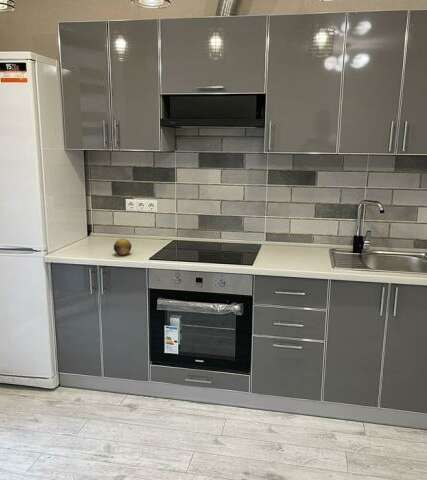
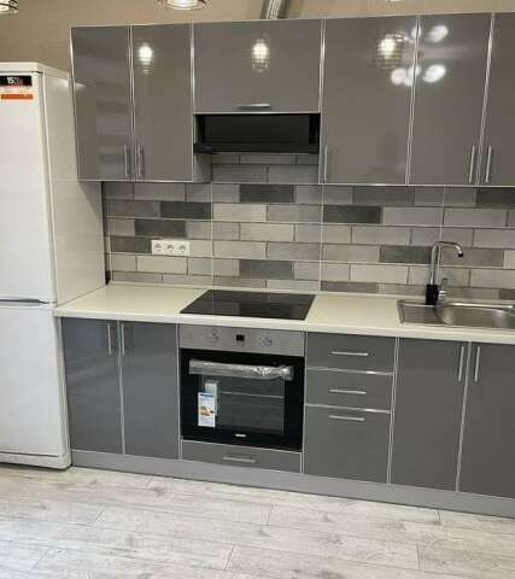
- fruit [113,238,133,256]
